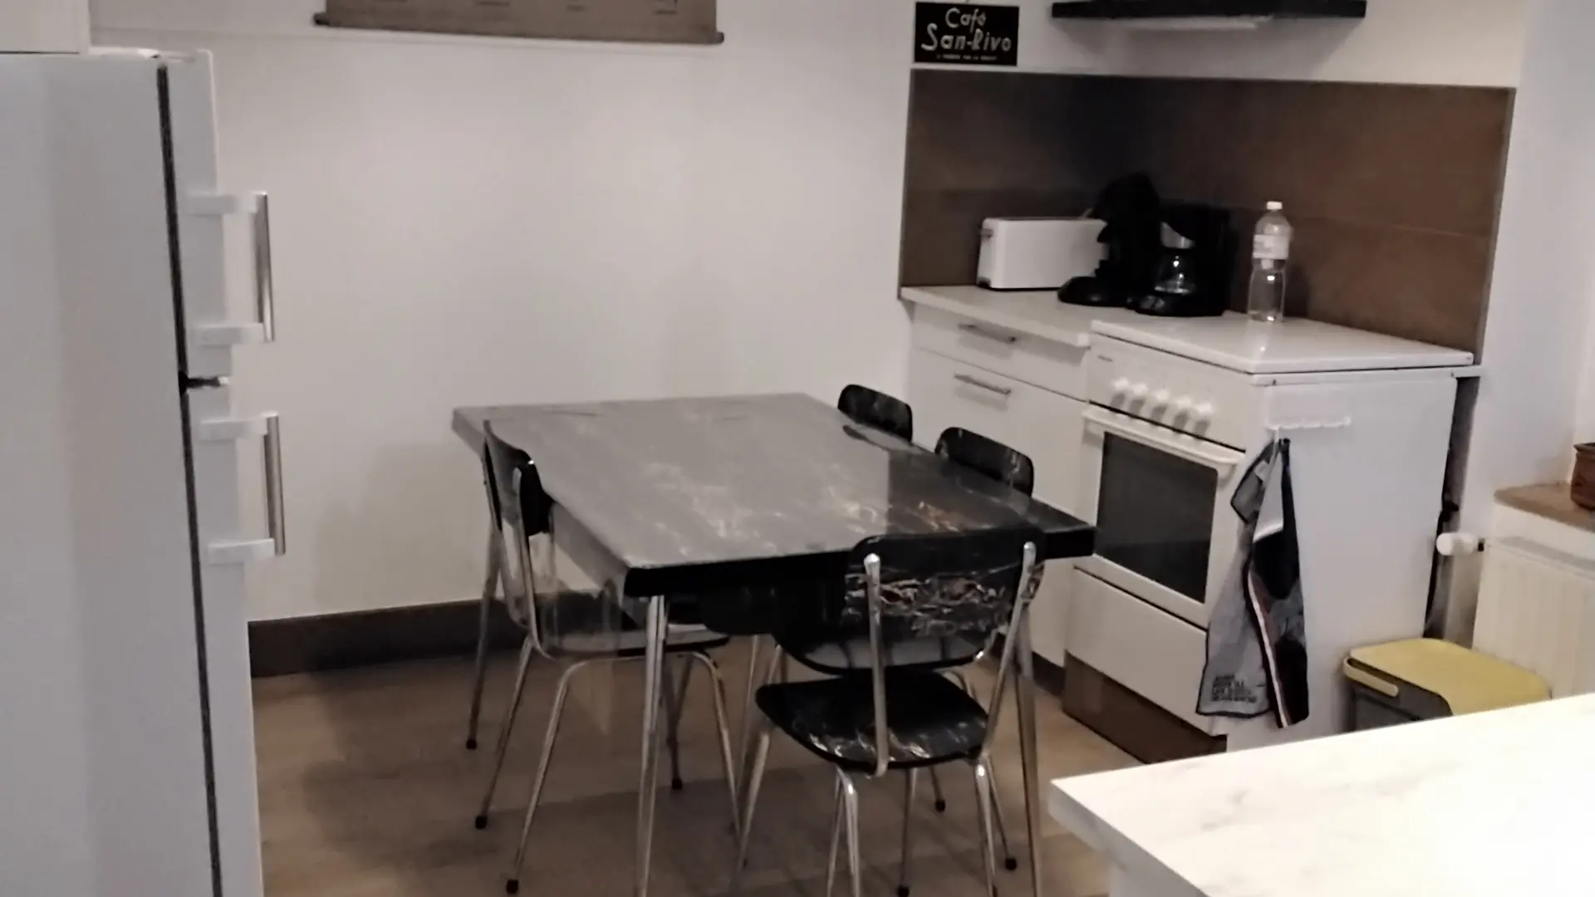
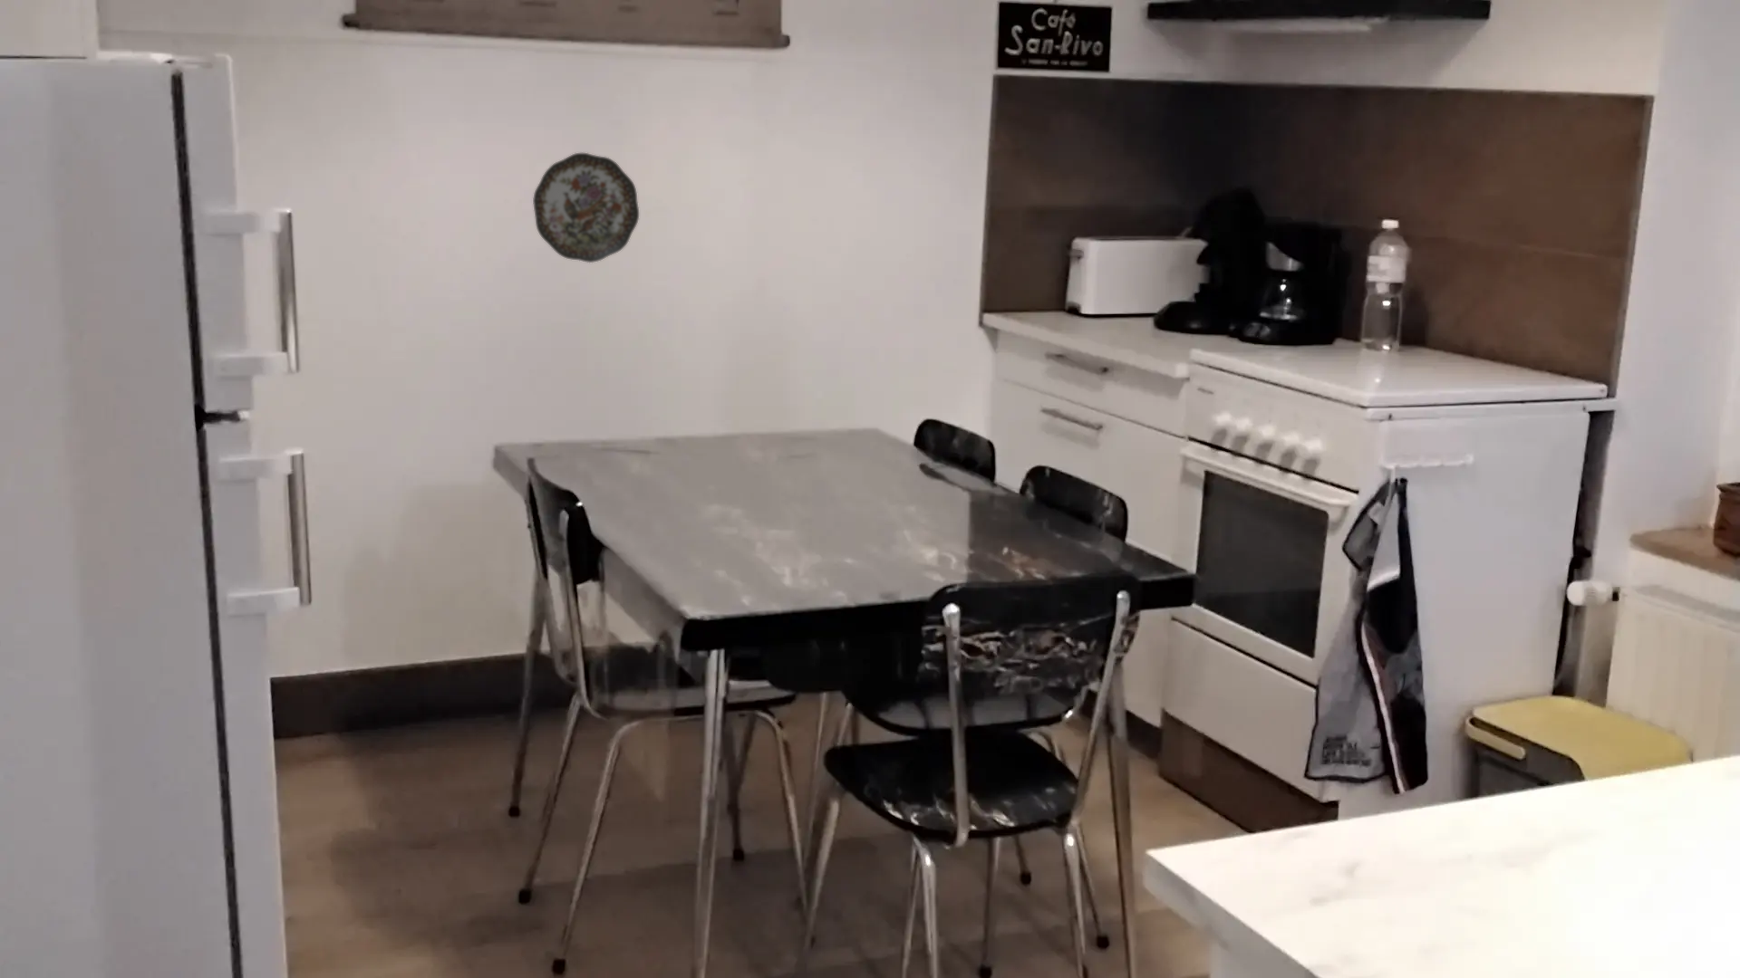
+ decorative plate [532,152,639,264]
